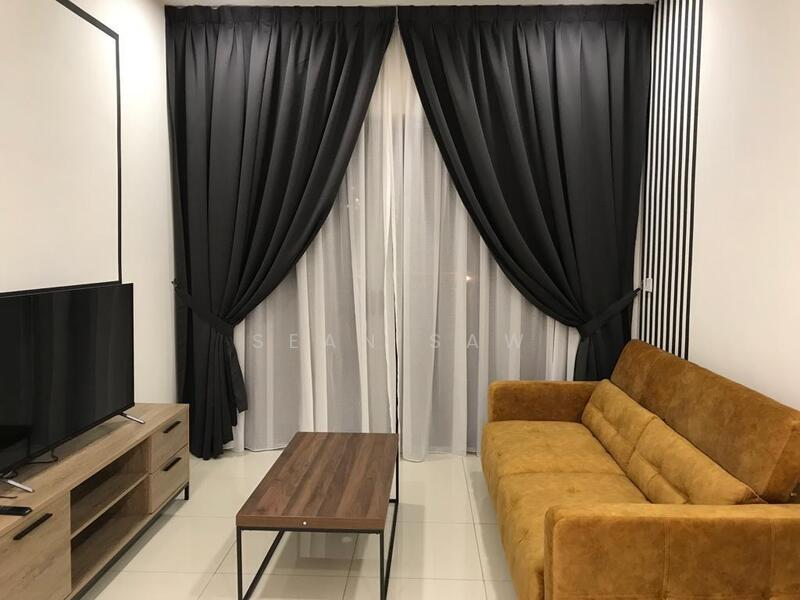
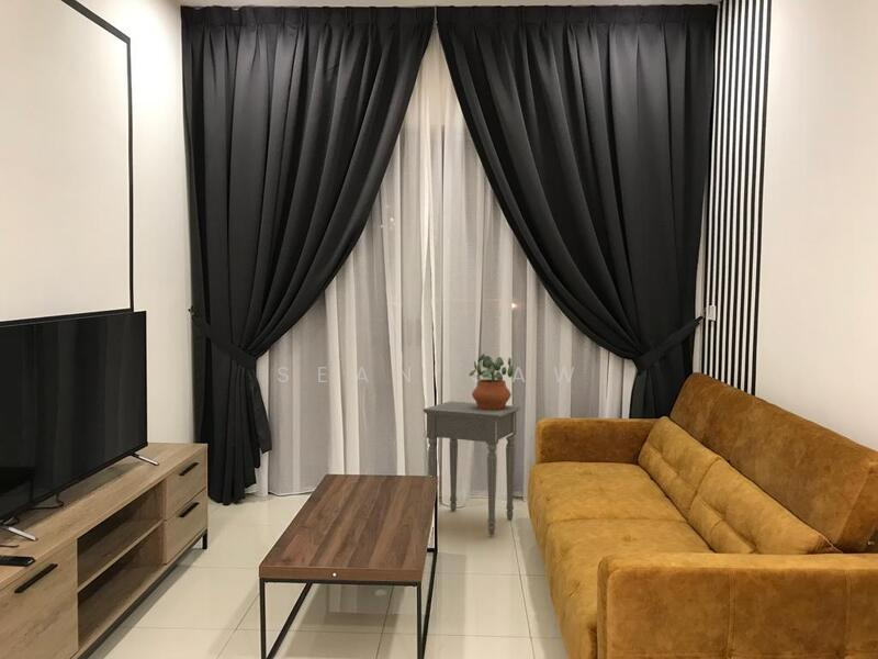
+ potted plant [468,353,515,410]
+ side table [423,400,522,536]
